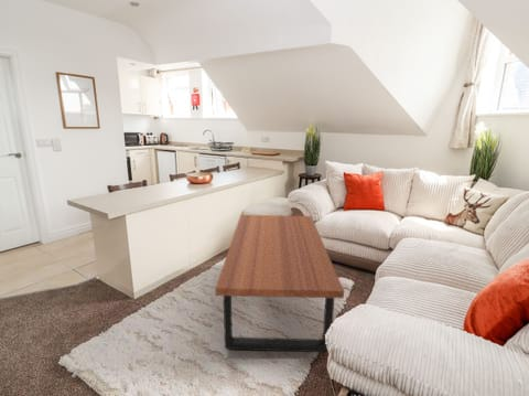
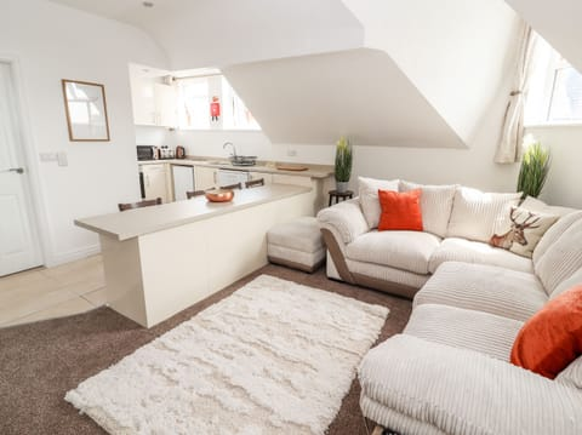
- coffee table [214,214,345,353]
